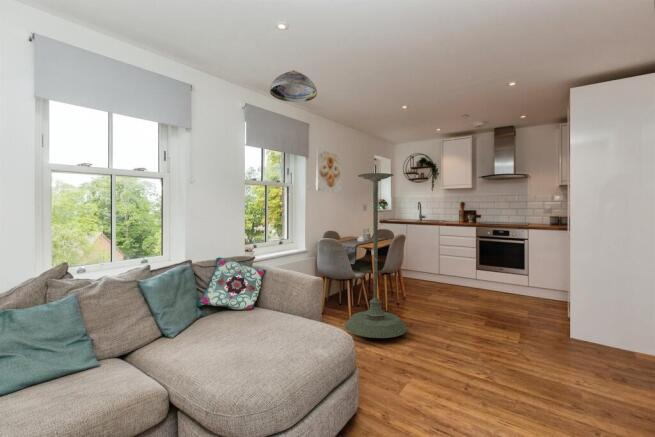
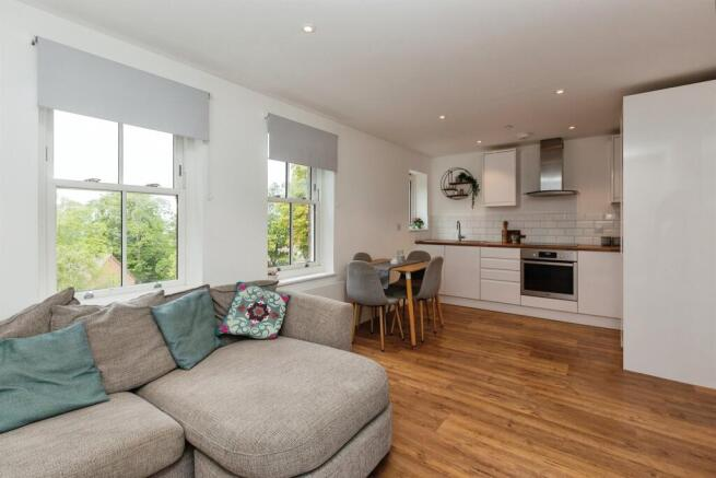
- ceiling light fixture [269,69,318,103]
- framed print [315,148,342,194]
- plant stand [344,172,408,339]
